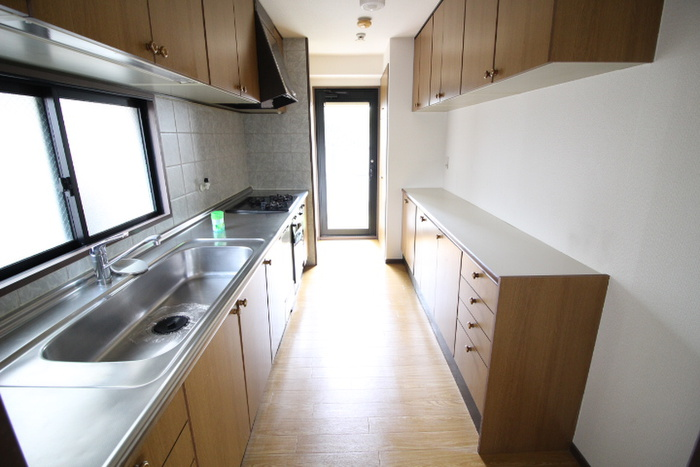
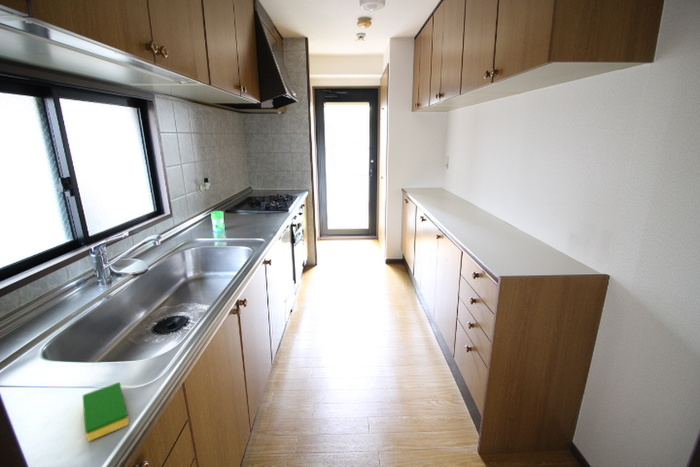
+ dish sponge [82,382,130,442]
